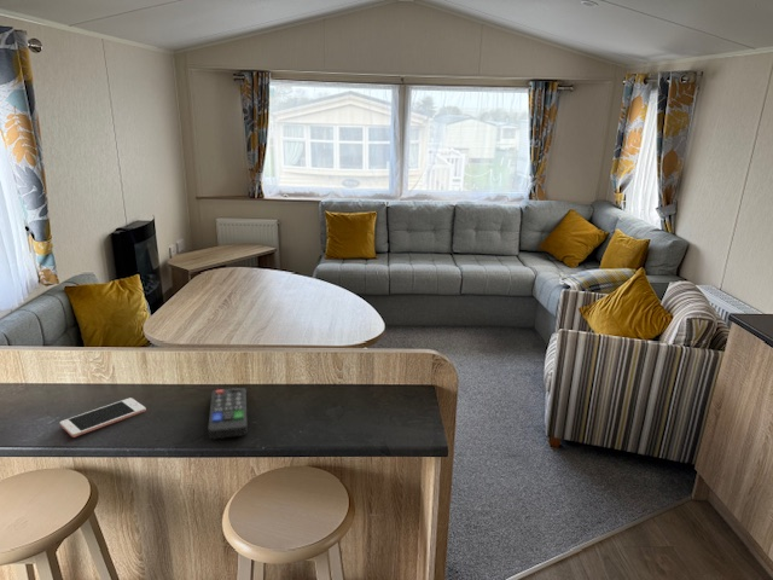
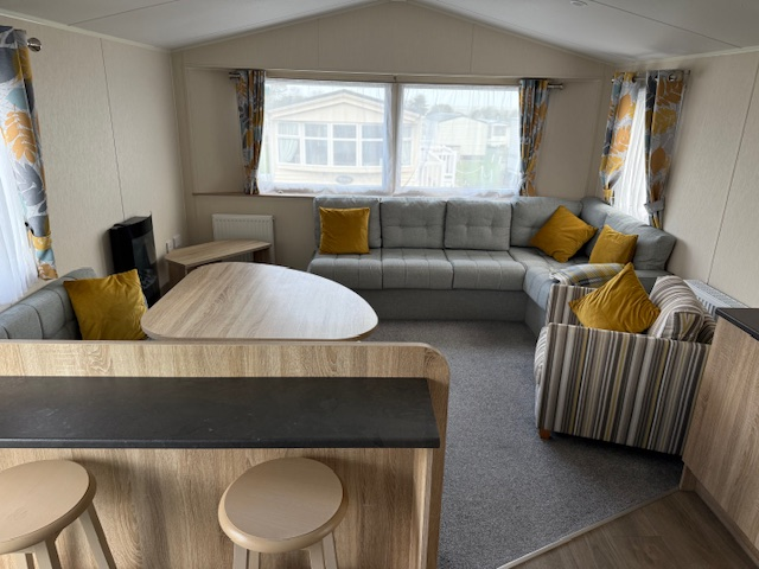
- cell phone [59,396,147,439]
- remote control [208,387,248,440]
